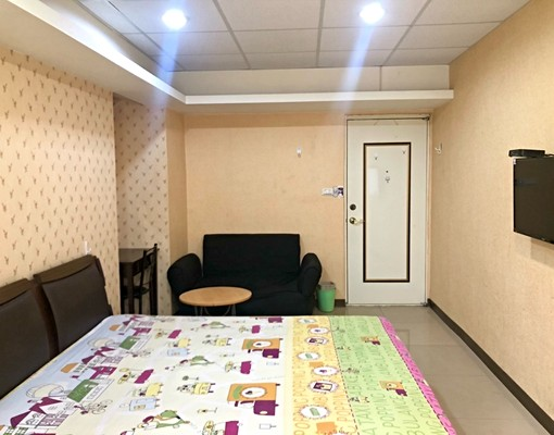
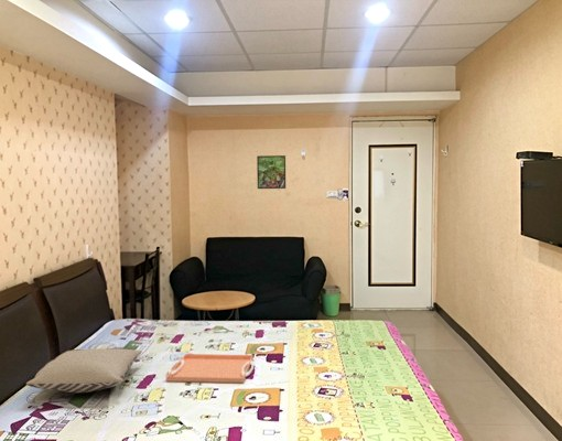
+ serving tray [165,353,255,384]
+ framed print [256,154,287,190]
+ pillow [25,347,143,394]
